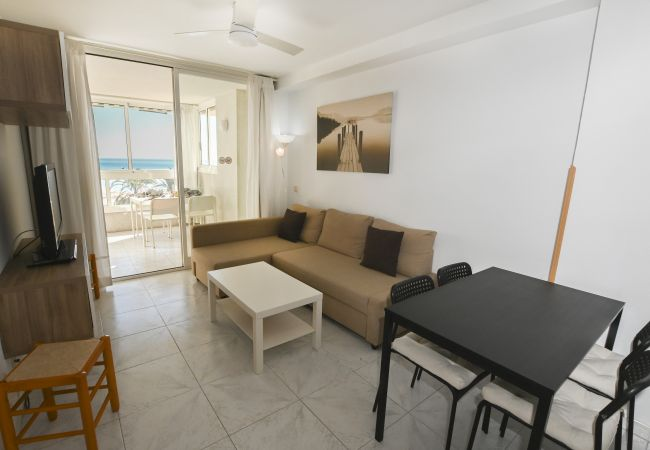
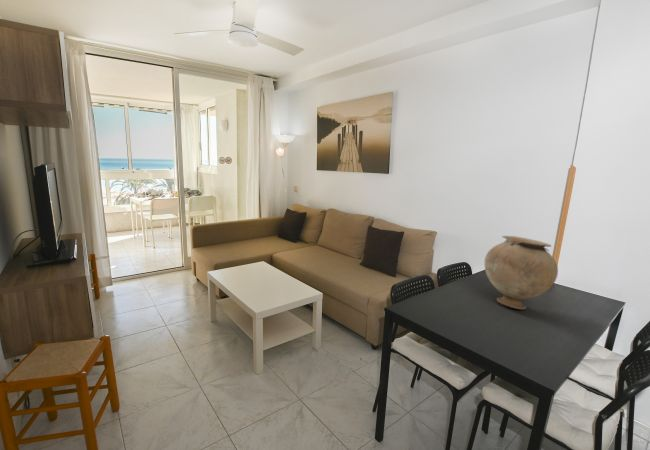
+ vase [484,235,559,310]
